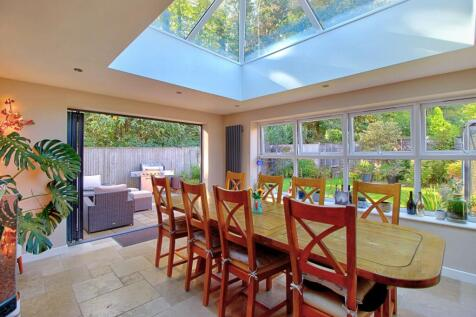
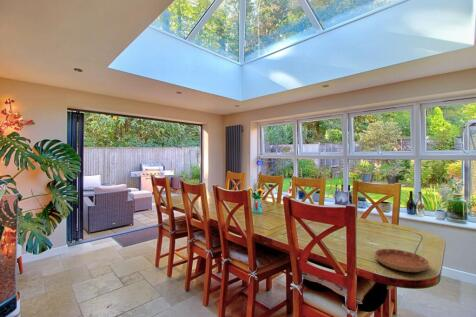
+ saucer [374,248,430,273]
